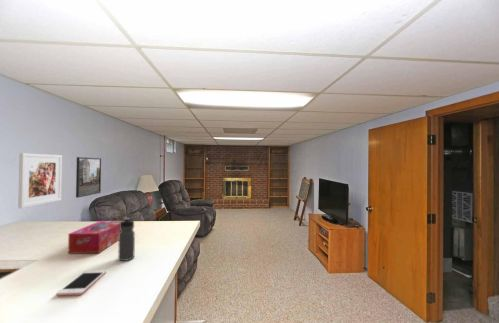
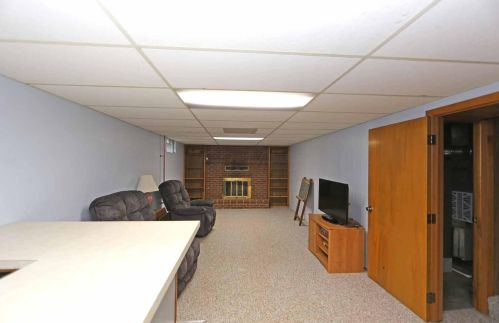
- tissue box [67,220,122,254]
- cell phone [55,270,107,297]
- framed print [17,152,63,209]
- water bottle [117,217,136,262]
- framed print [75,156,102,199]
